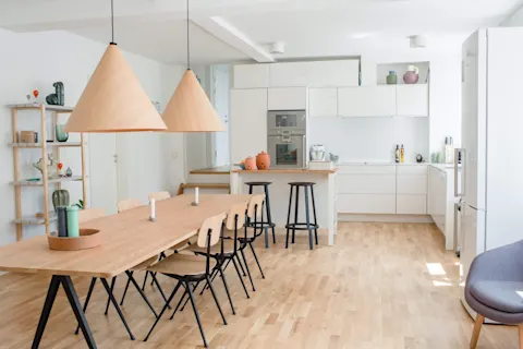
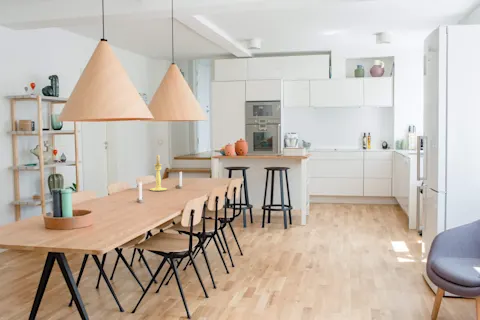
+ candle holder [149,154,168,192]
